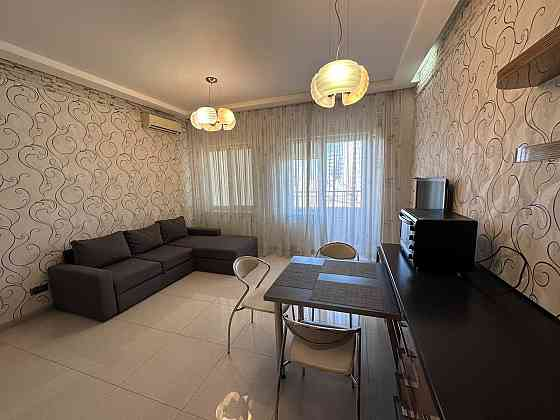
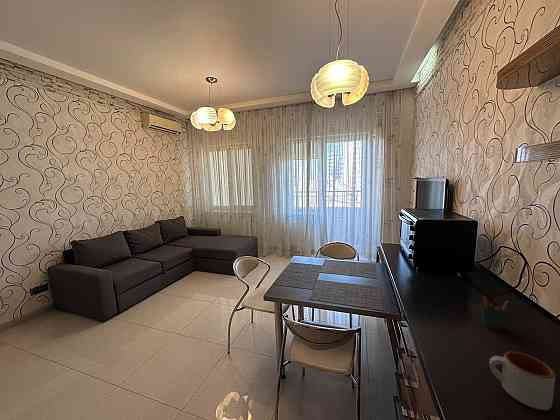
+ mug [488,350,557,411]
+ pen holder [479,295,509,331]
